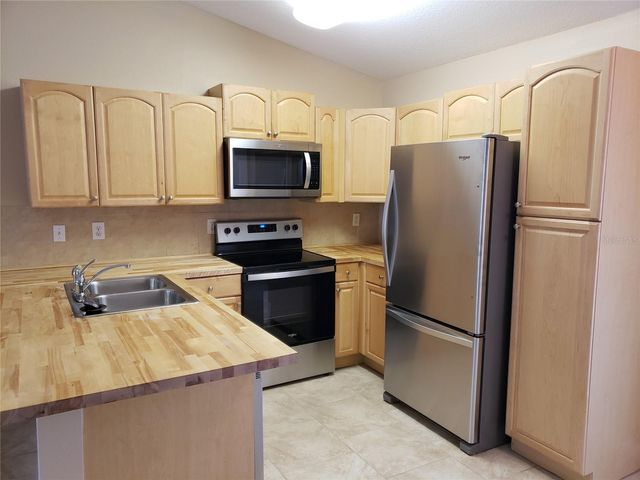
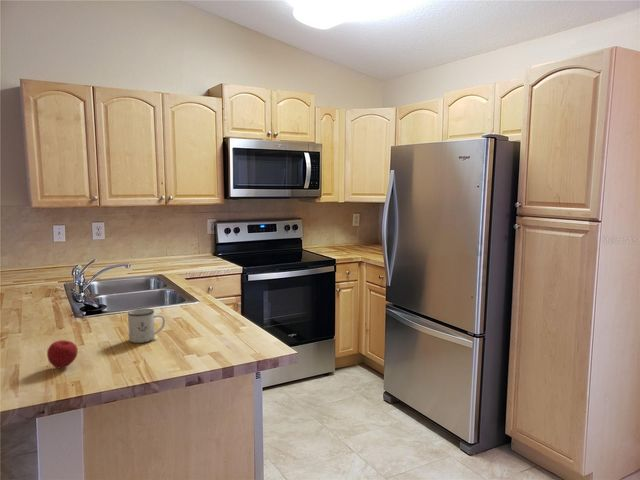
+ mug [127,308,166,344]
+ apple [46,339,79,369]
